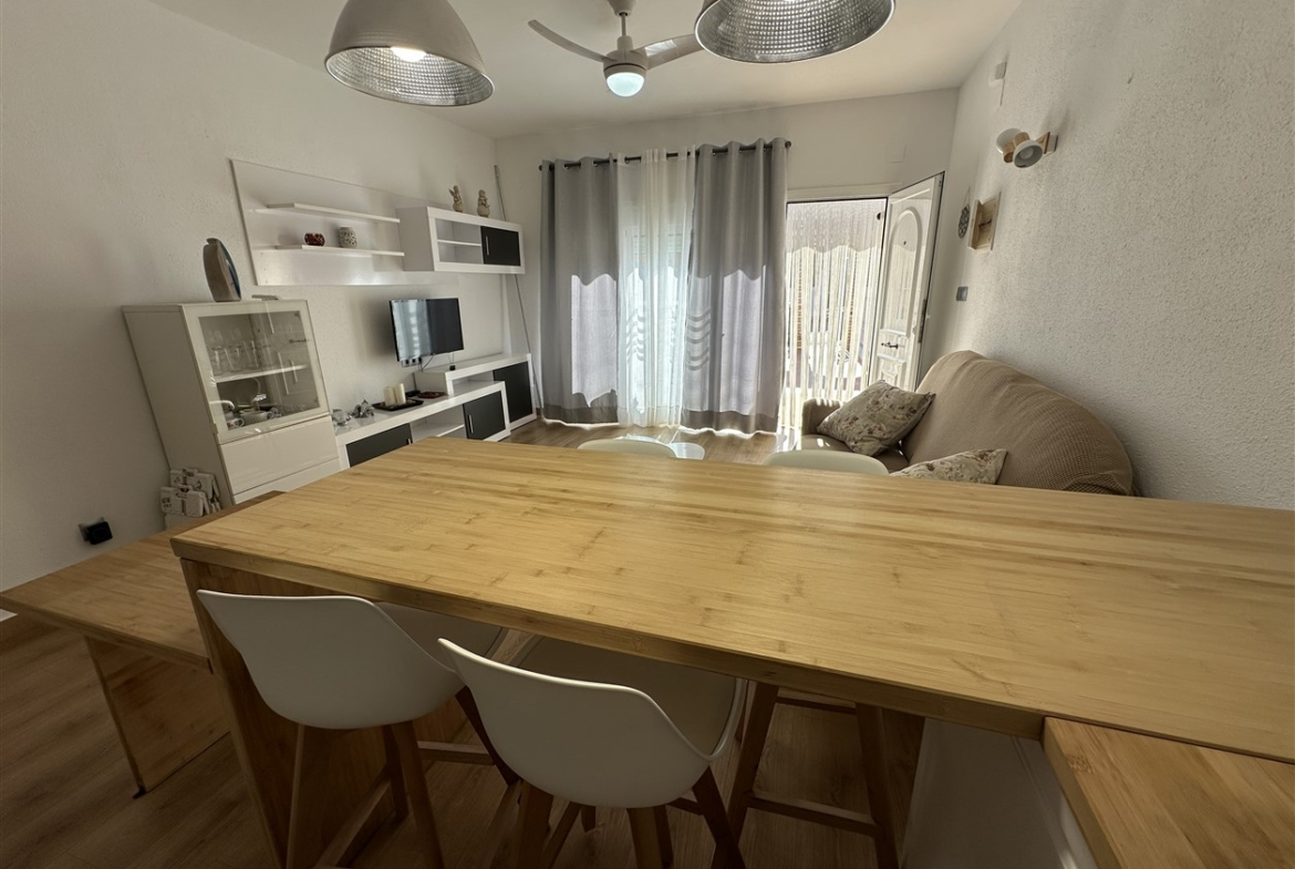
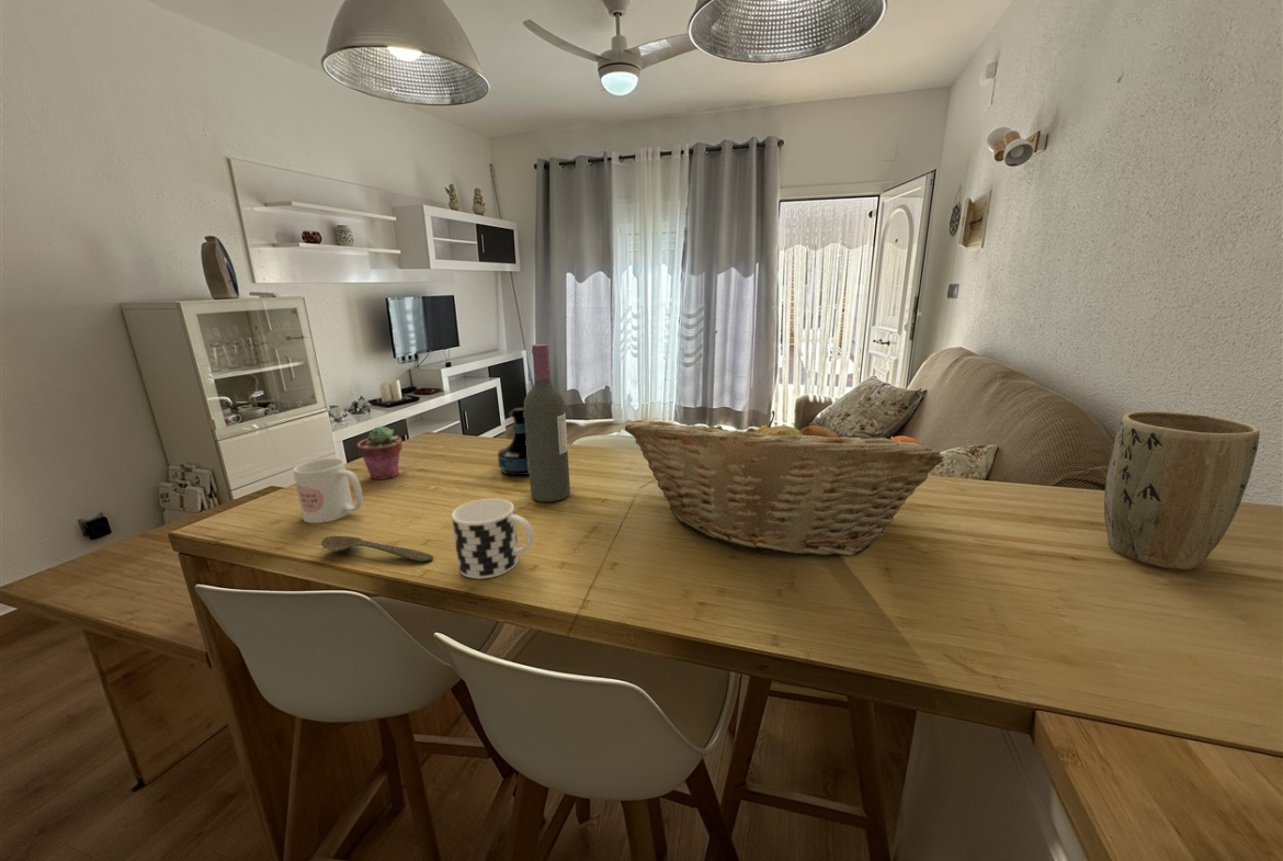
+ spoon [320,535,434,563]
+ wine bottle [523,343,571,503]
+ plant pot [1103,410,1261,570]
+ tequila bottle [497,407,530,476]
+ fruit basket [624,409,945,558]
+ mug [292,457,364,524]
+ cup [451,497,534,580]
+ potted succulent [356,426,404,482]
